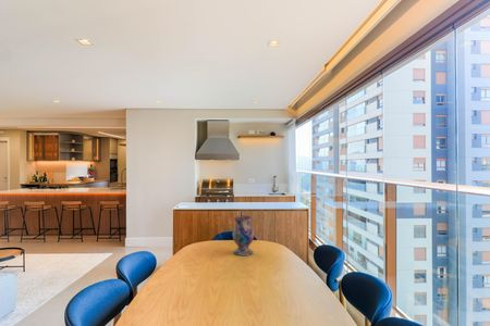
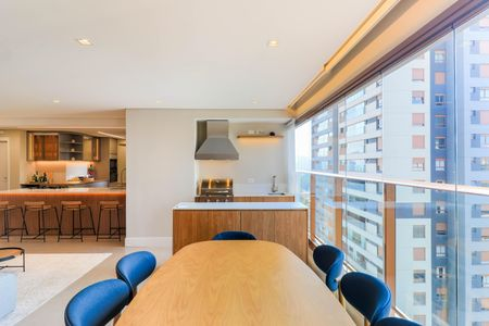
- vase [232,215,255,256]
